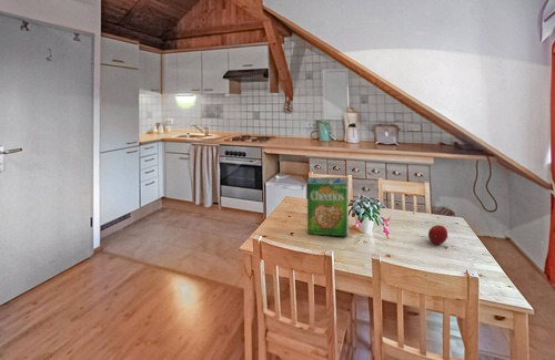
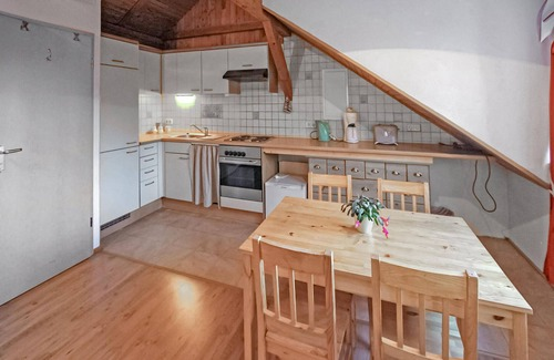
- fruit [427,224,448,245]
- cereal box [306,176,350,237]
